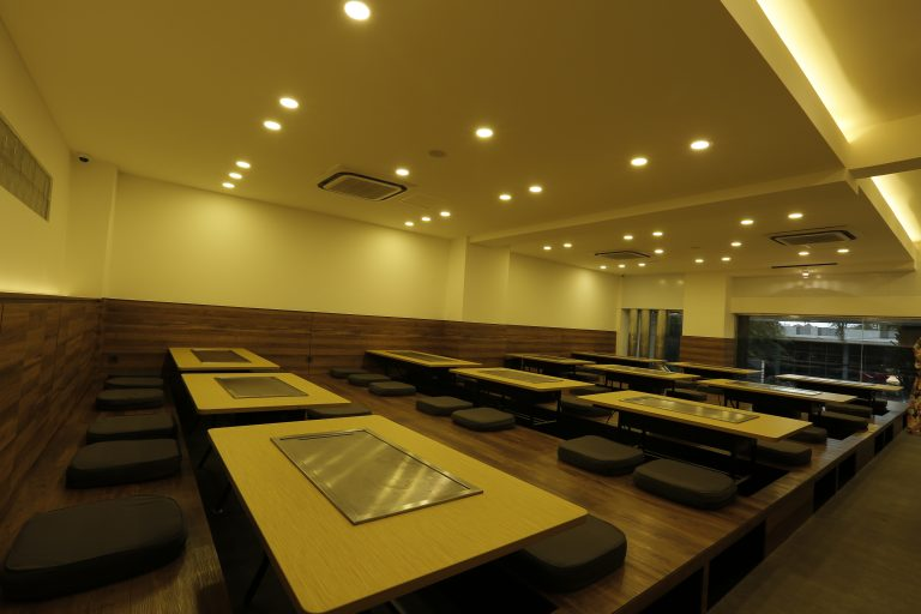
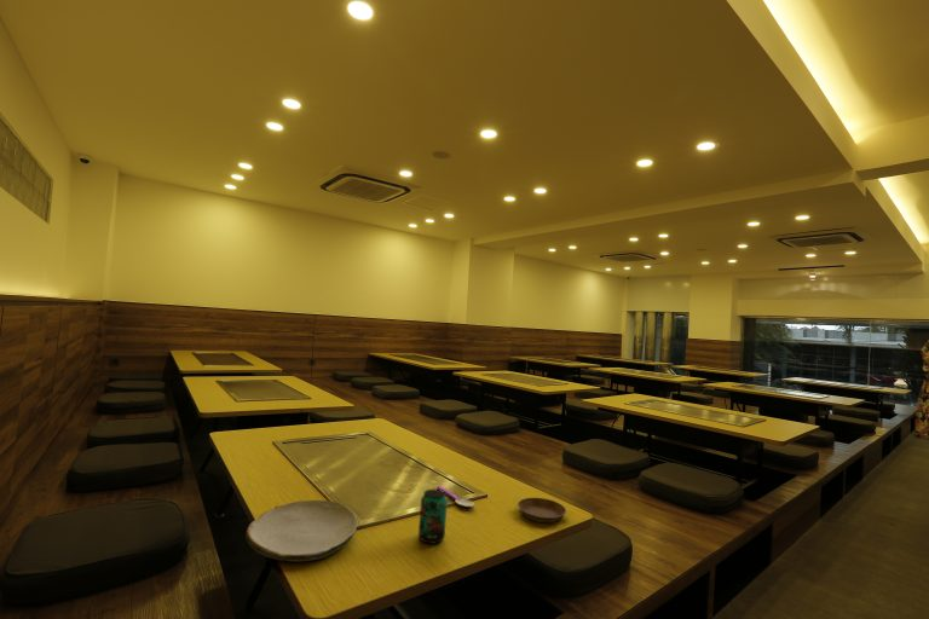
+ beverage can [417,488,449,545]
+ saucer [517,497,567,523]
+ plate [244,499,359,562]
+ spoon [435,485,475,508]
